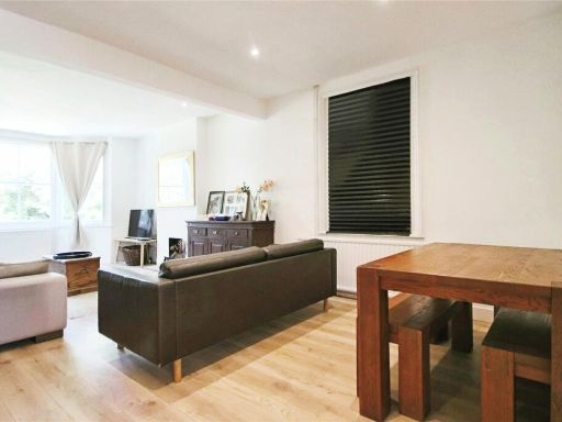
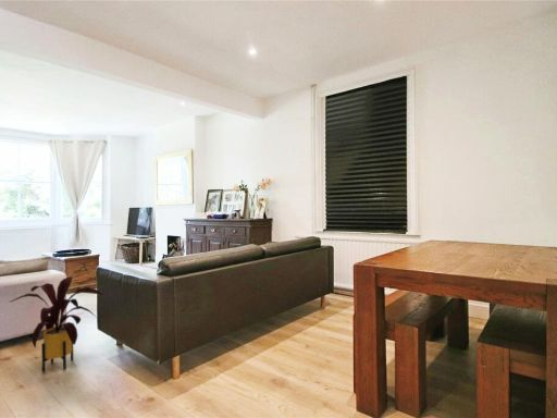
+ house plant [8,275,104,372]
